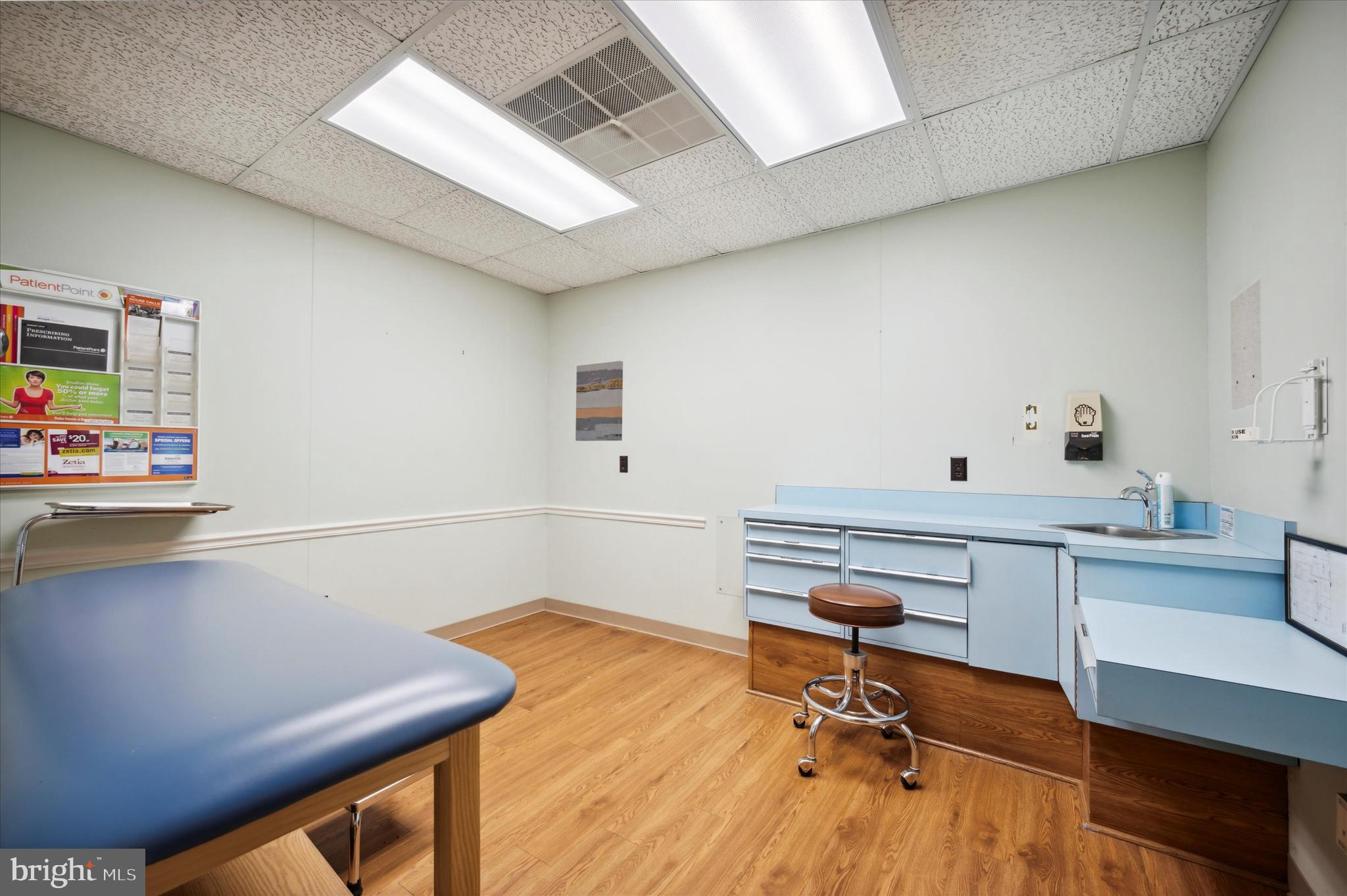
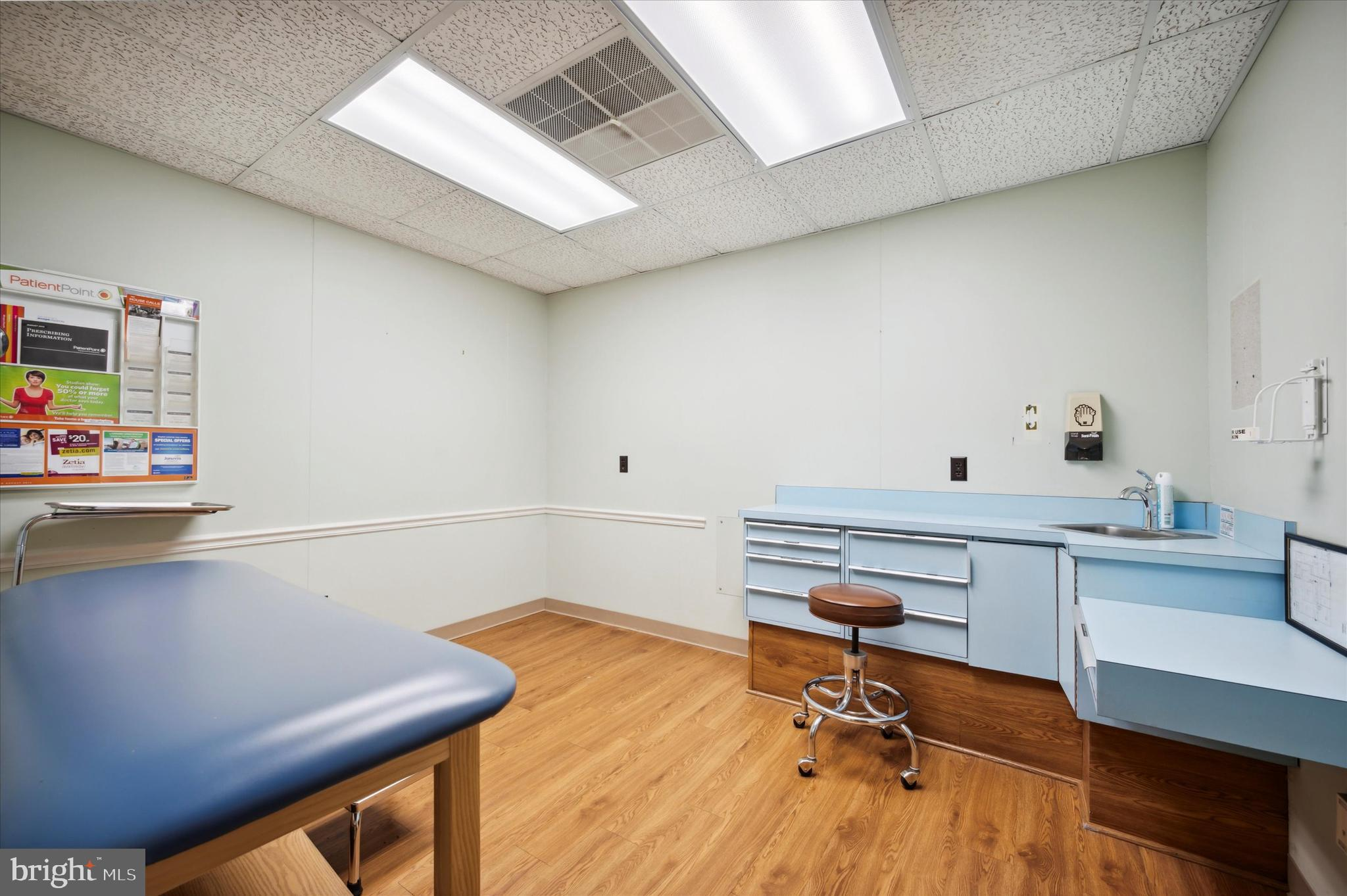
- wall art [575,360,624,442]
